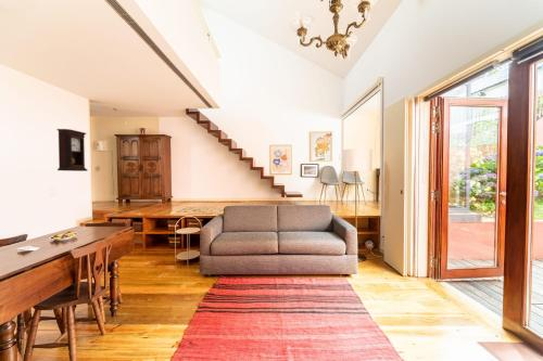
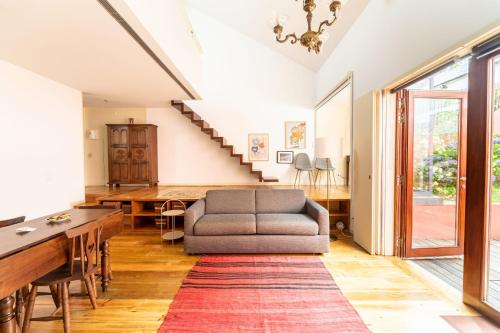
- pendulum clock [55,128,88,172]
